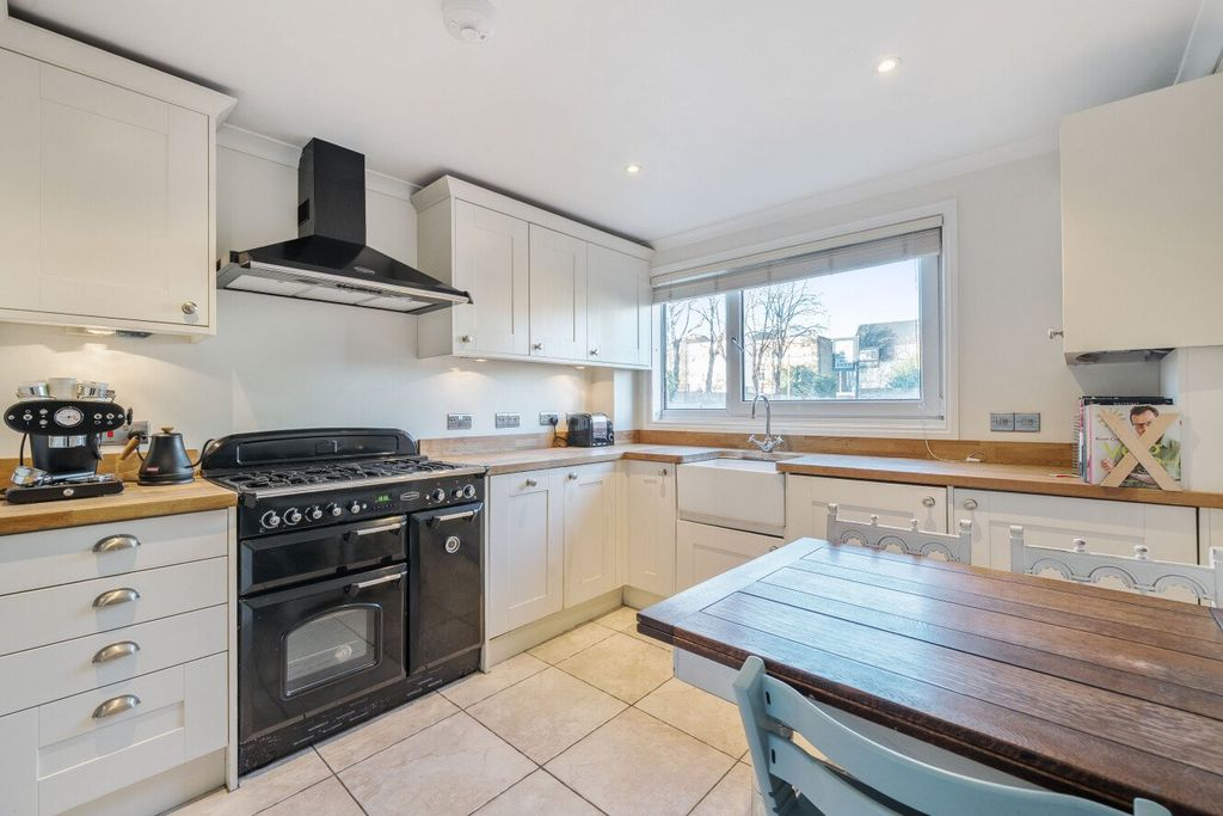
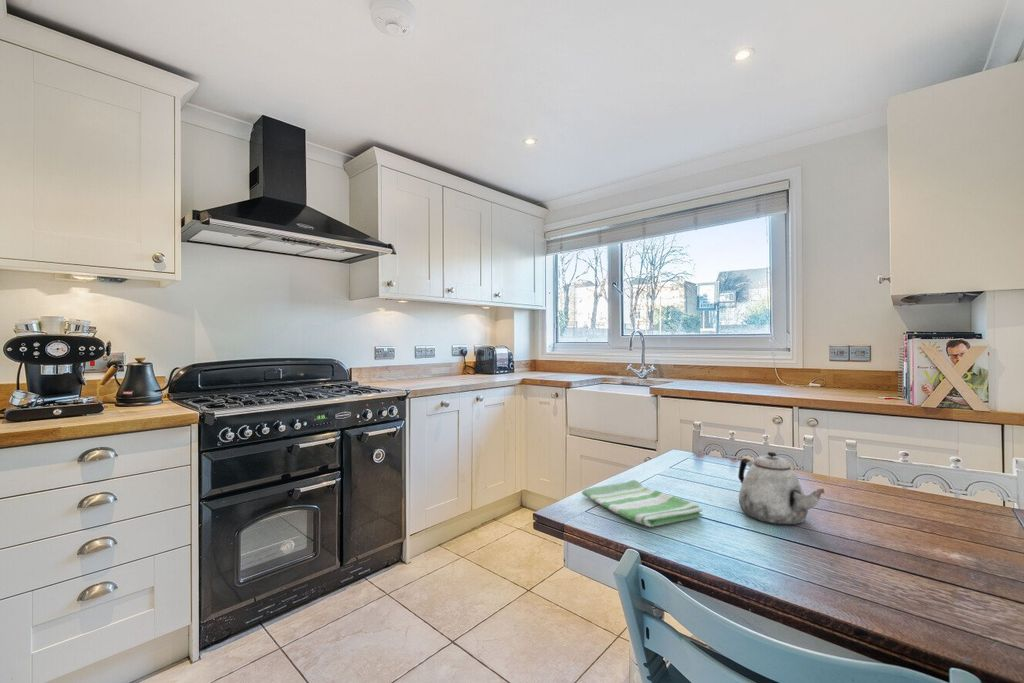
+ dish towel [581,479,704,528]
+ teapot [737,451,826,526]
